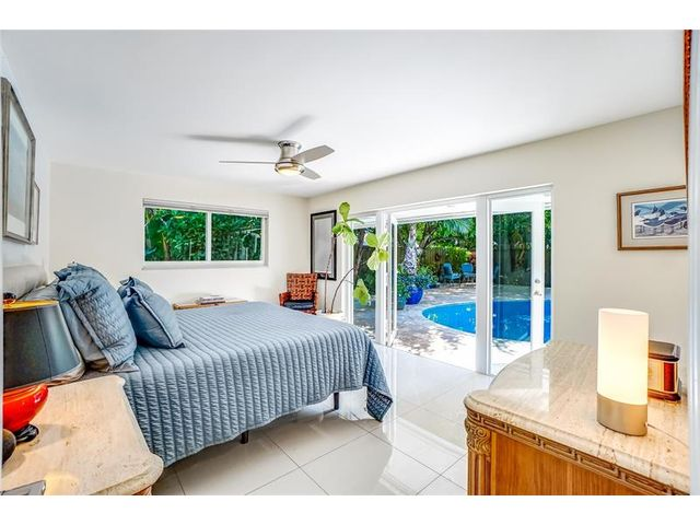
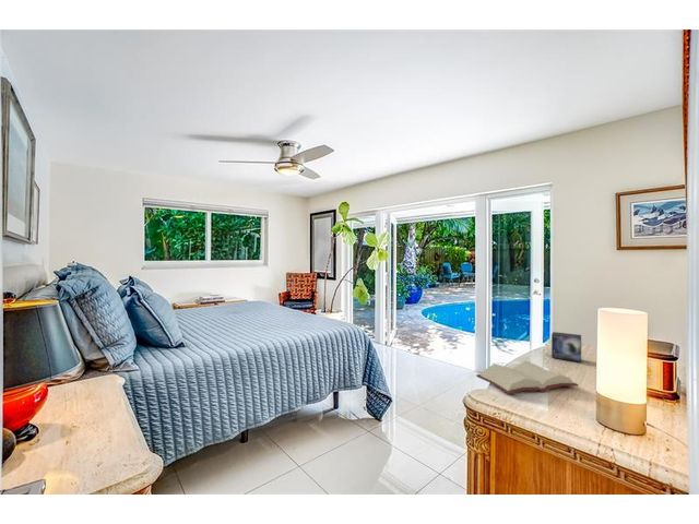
+ hardback book [475,360,579,395]
+ small box [550,331,582,364]
